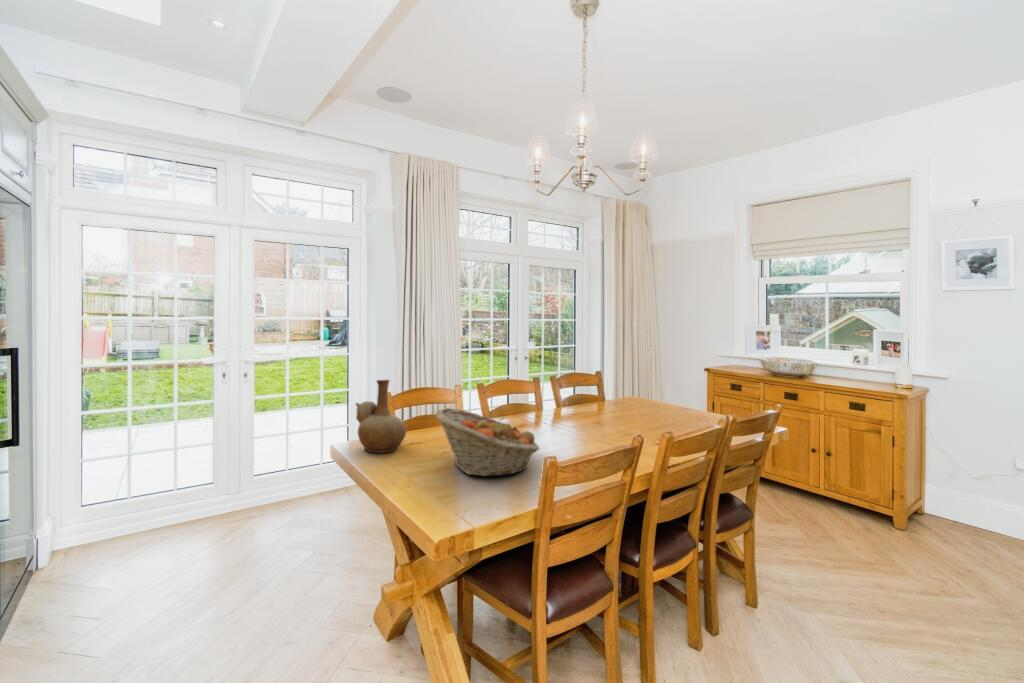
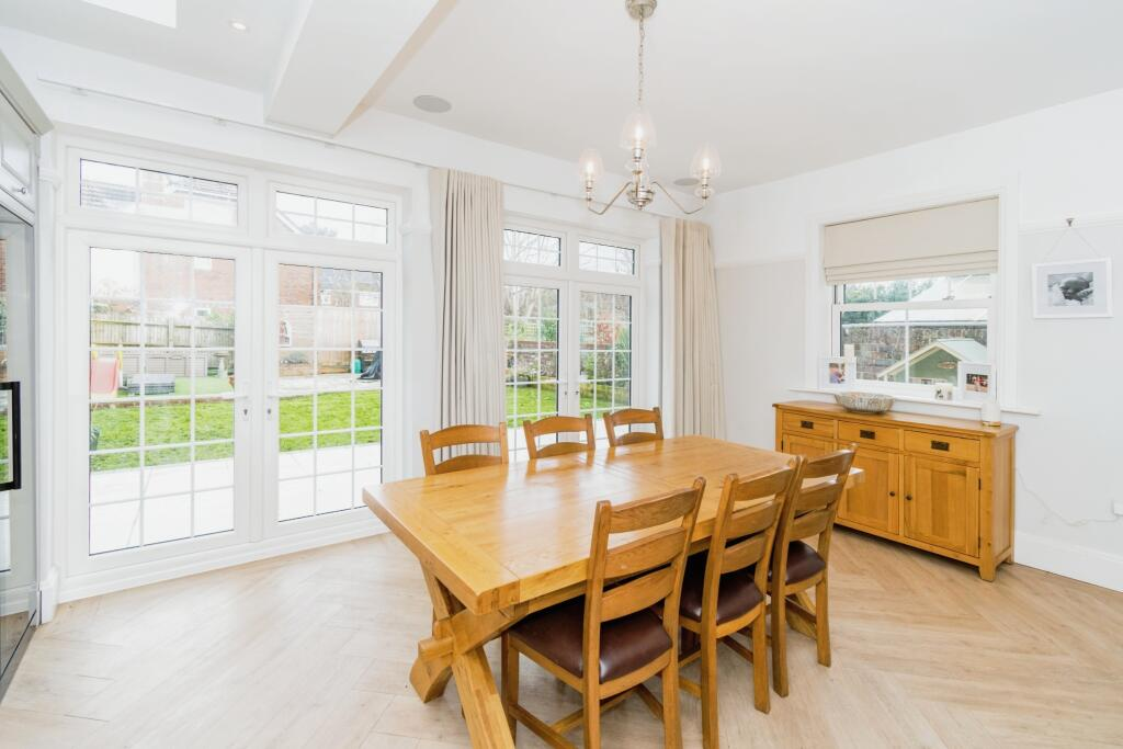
- fruit basket [434,407,541,477]
- vase [354,379,407,454]
